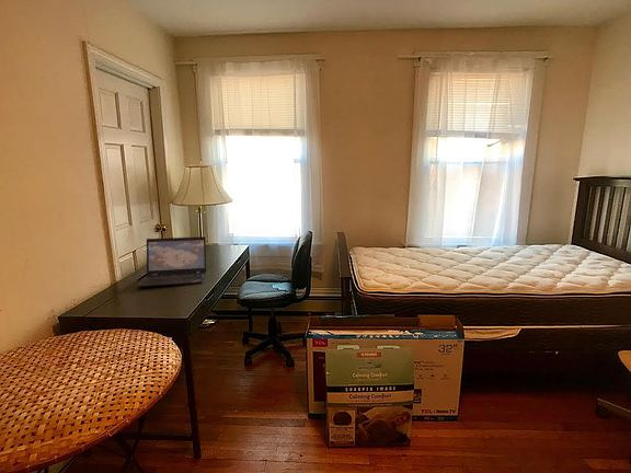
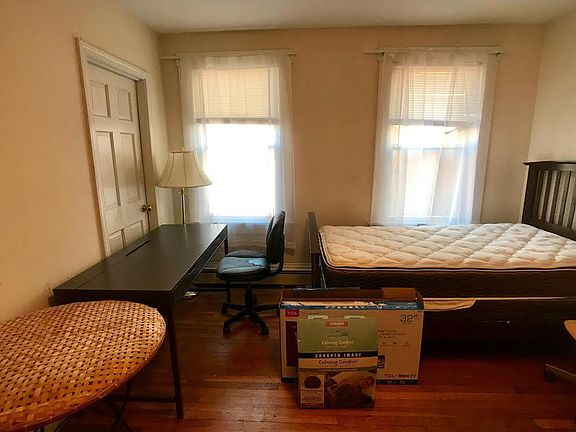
- laptop [135,235,207,288]
